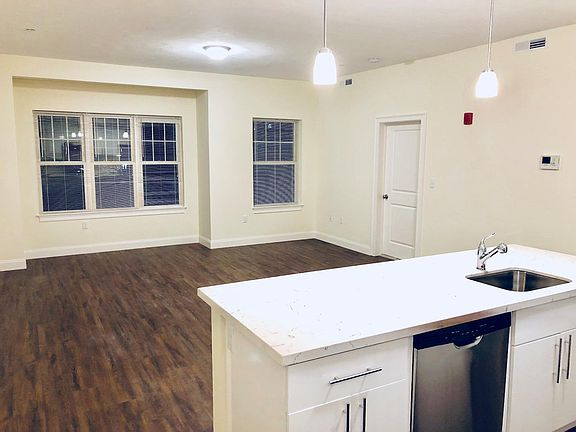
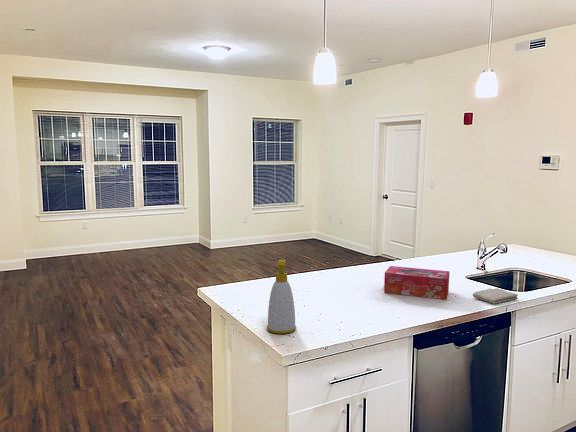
+ tissue box [383,265,451,301]
+ washcloth [472,287,519,305]
+ soap bottle [266,259,297,335]
